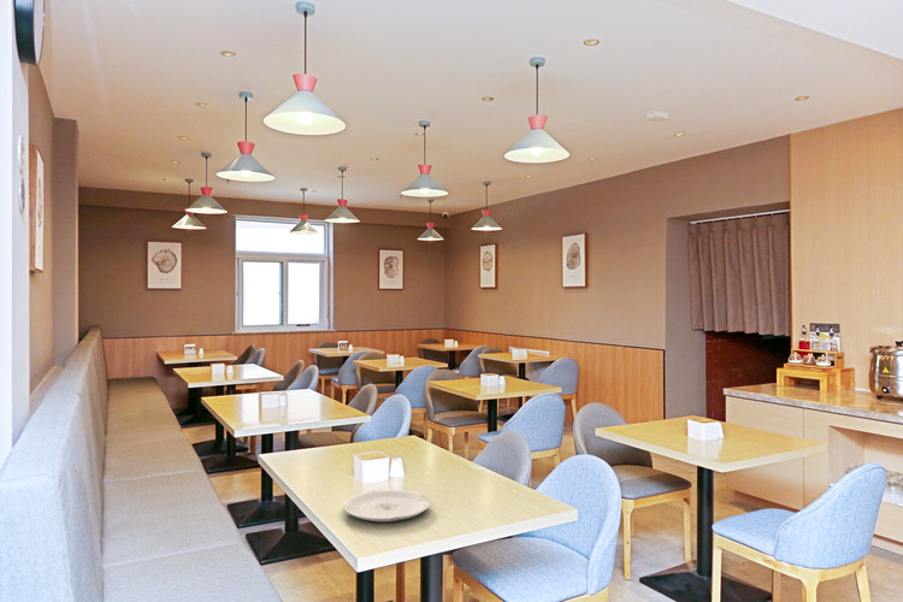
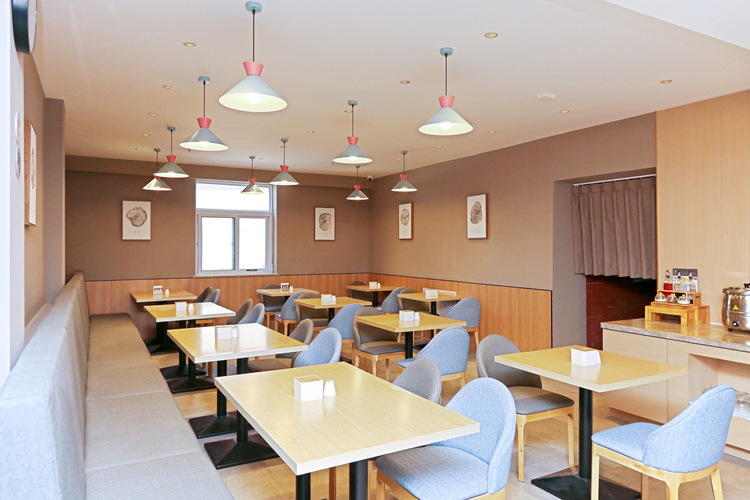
- plate [342,489,432,523]
